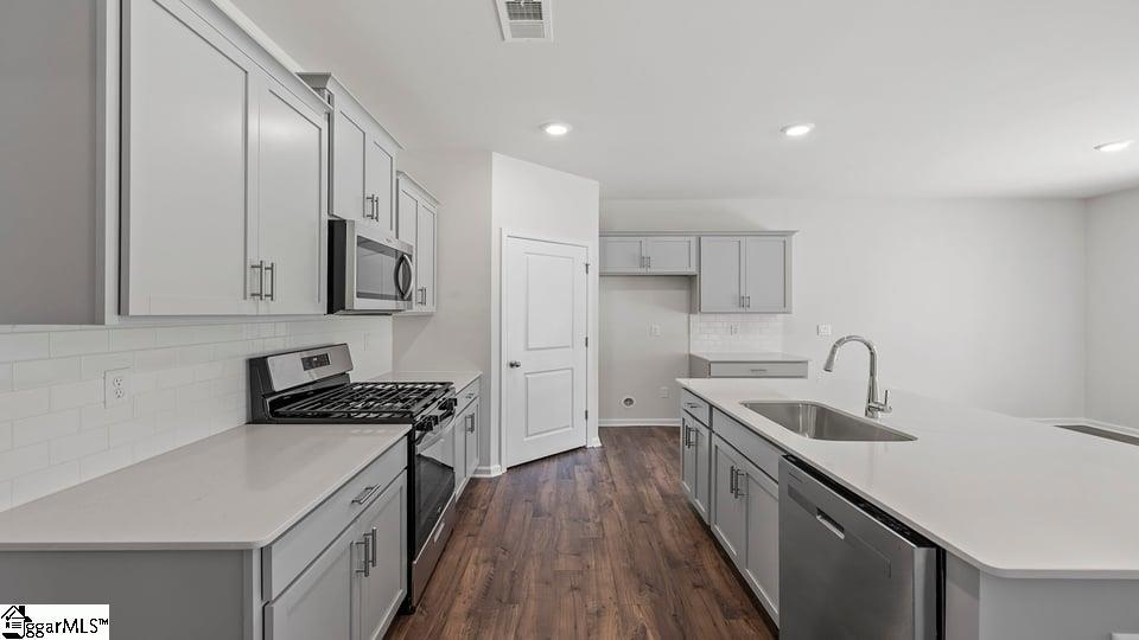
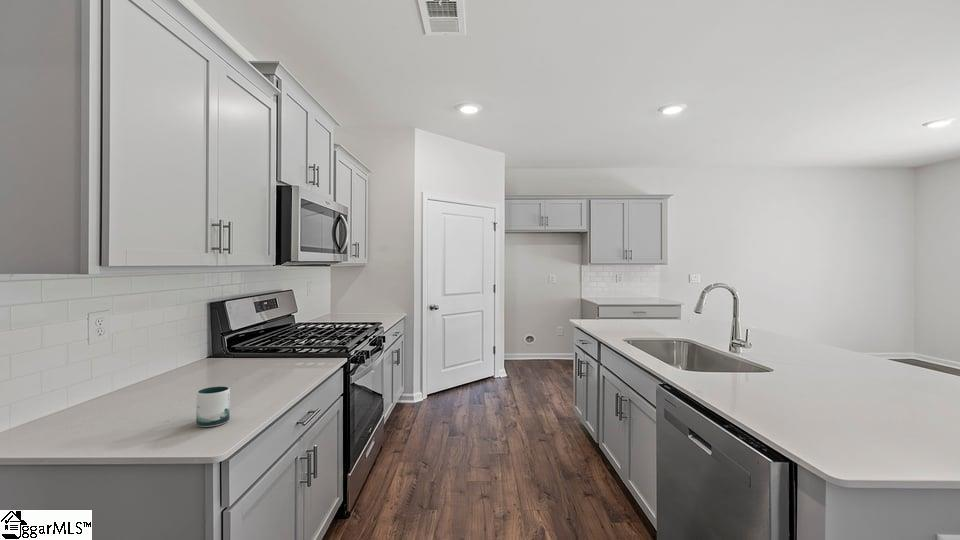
+ mug [195,385,231,428]
